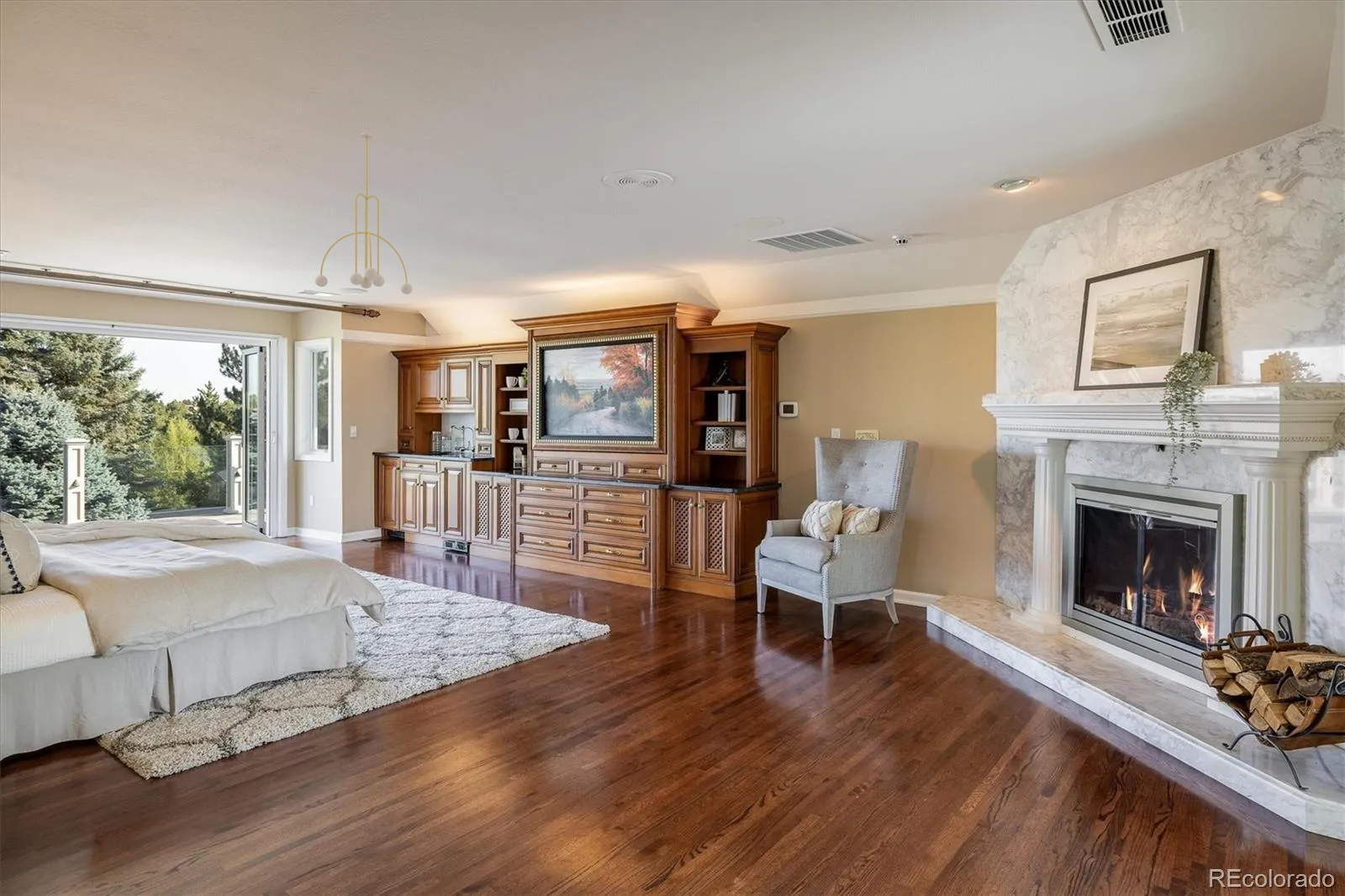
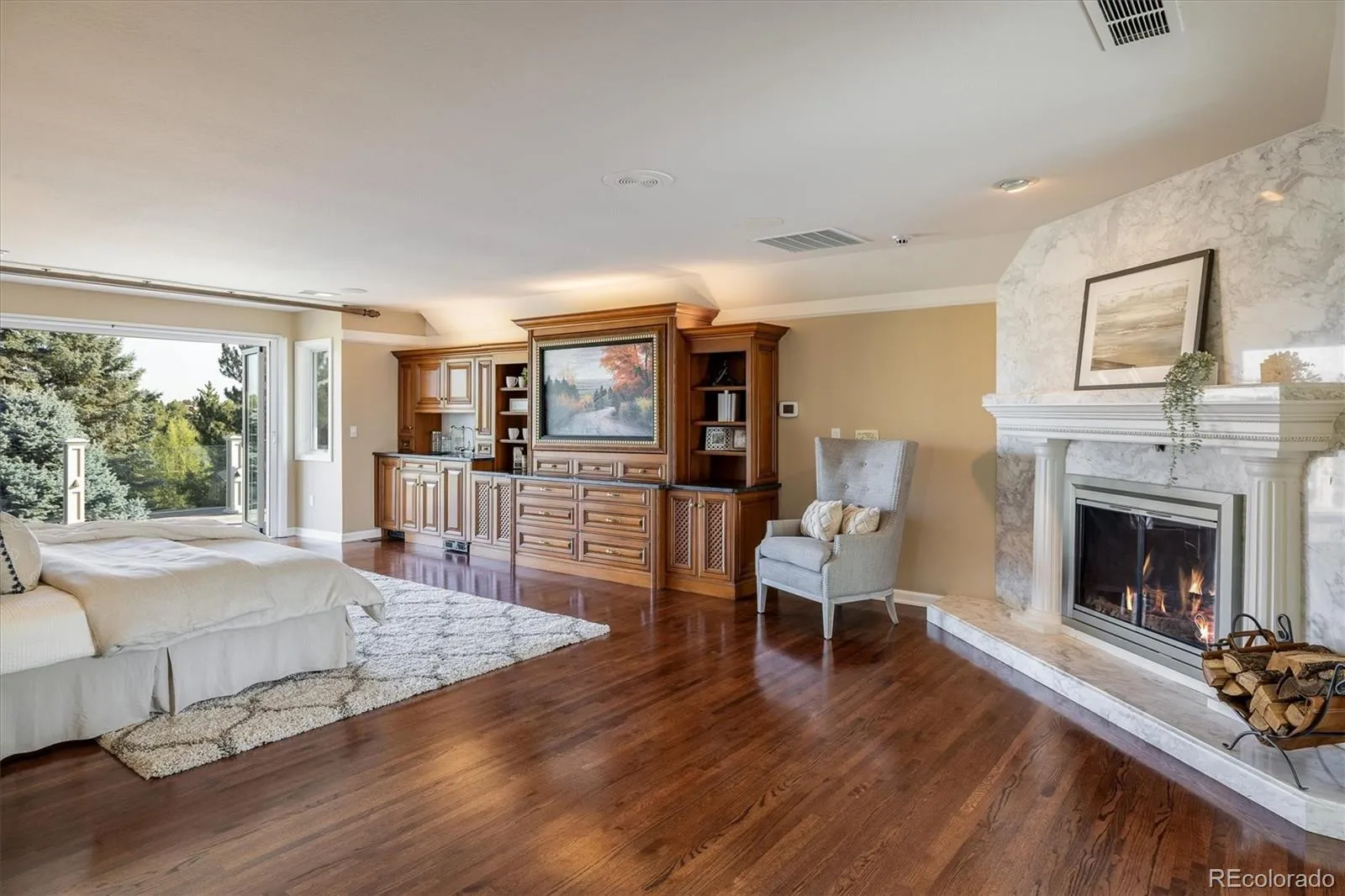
- chandelier [314,132,414,295]
